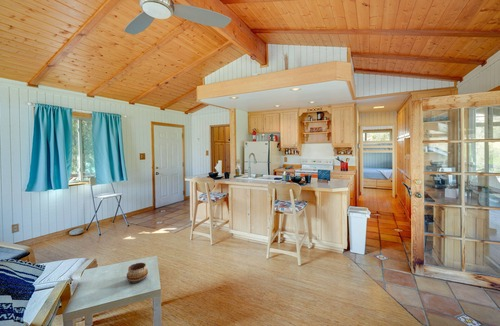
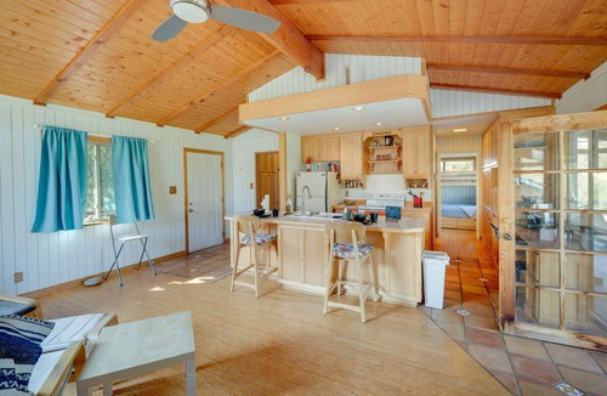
- decorative bowl [126,262,149,284]
